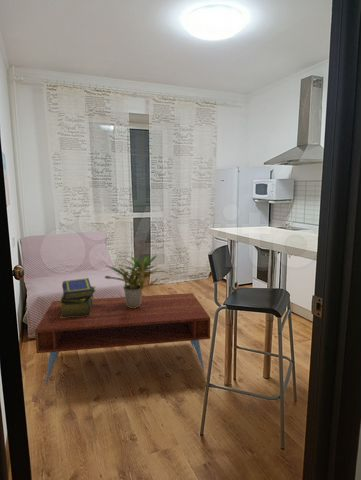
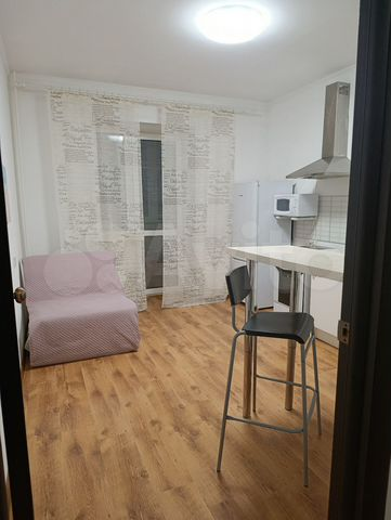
- coffee table [34,292,211,387]
- potted plant [104,254,169,308]
- stack of books [60,277,97,318]
